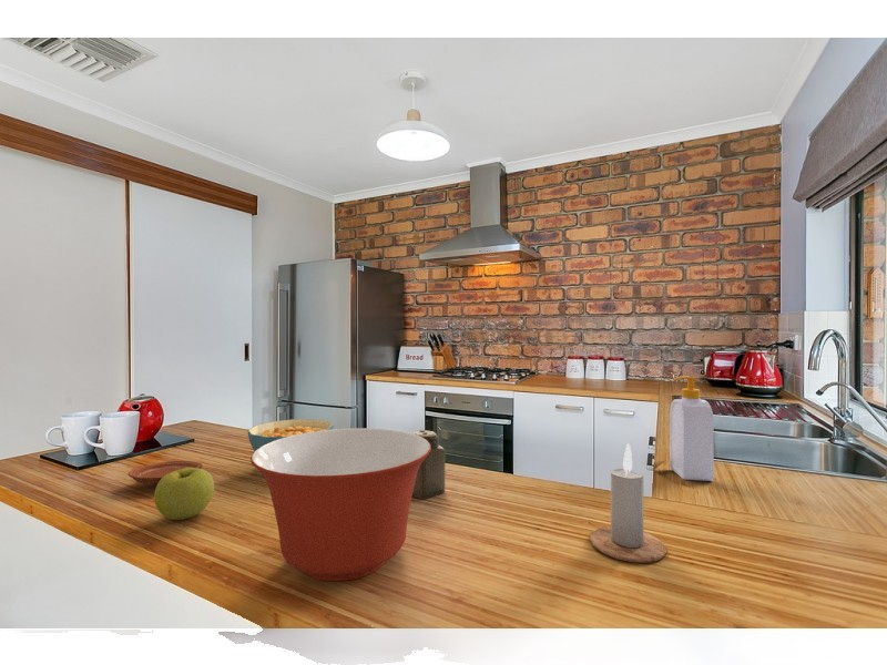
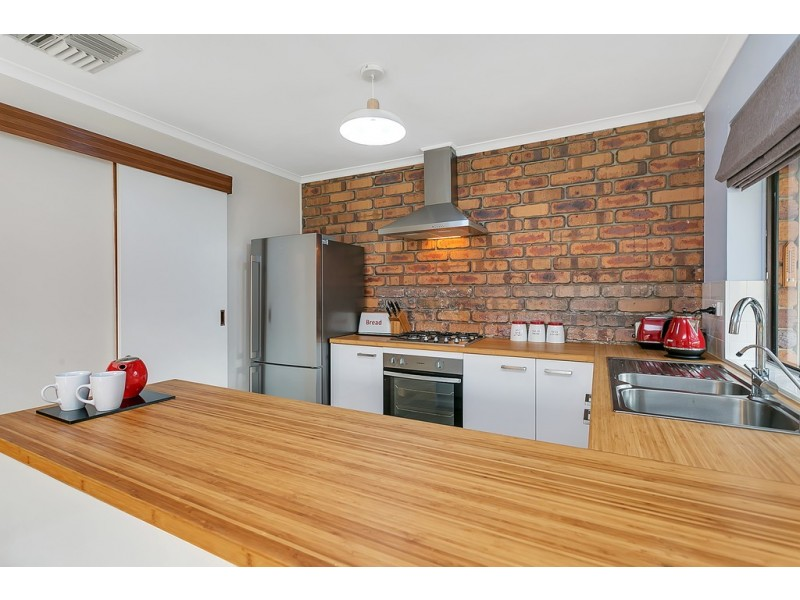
- salt shaker [411,429,447,501]
- mixing bowl [249,427,431,582]
- soap bottle [669,376,715,482]
- plate [128,460,204,488]
- candle [589,442,667,564]
- cereal bowl [246,418,335,451]
- apple [153,468,215,521]
